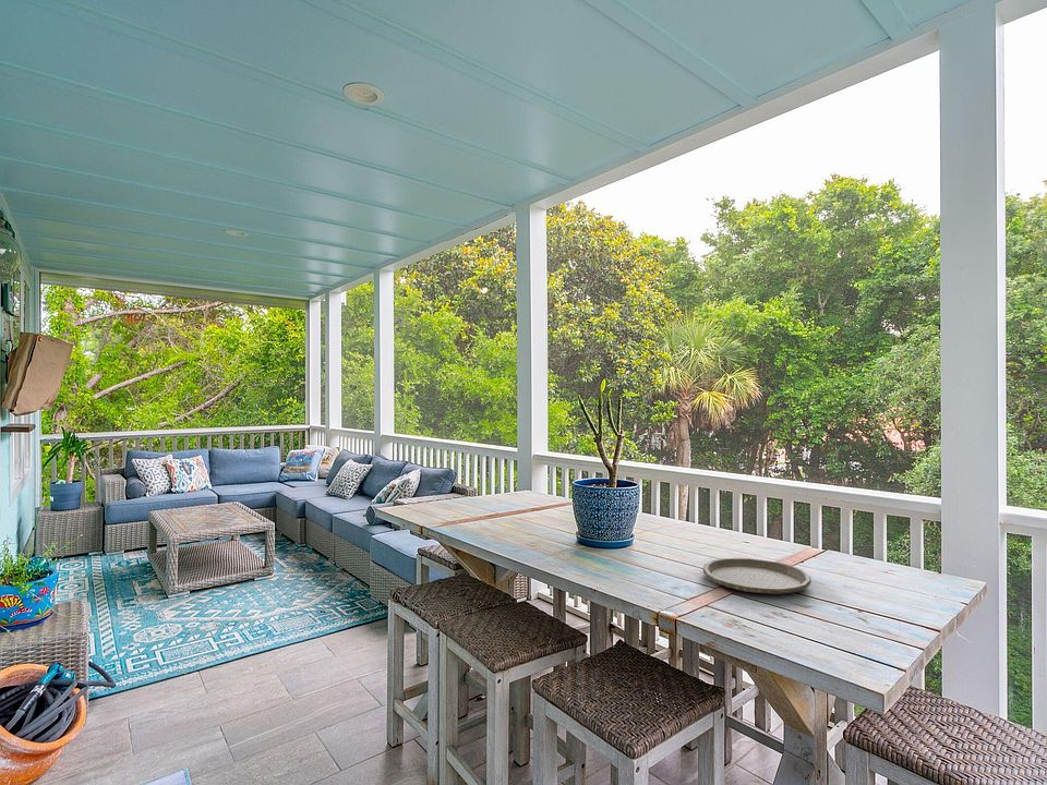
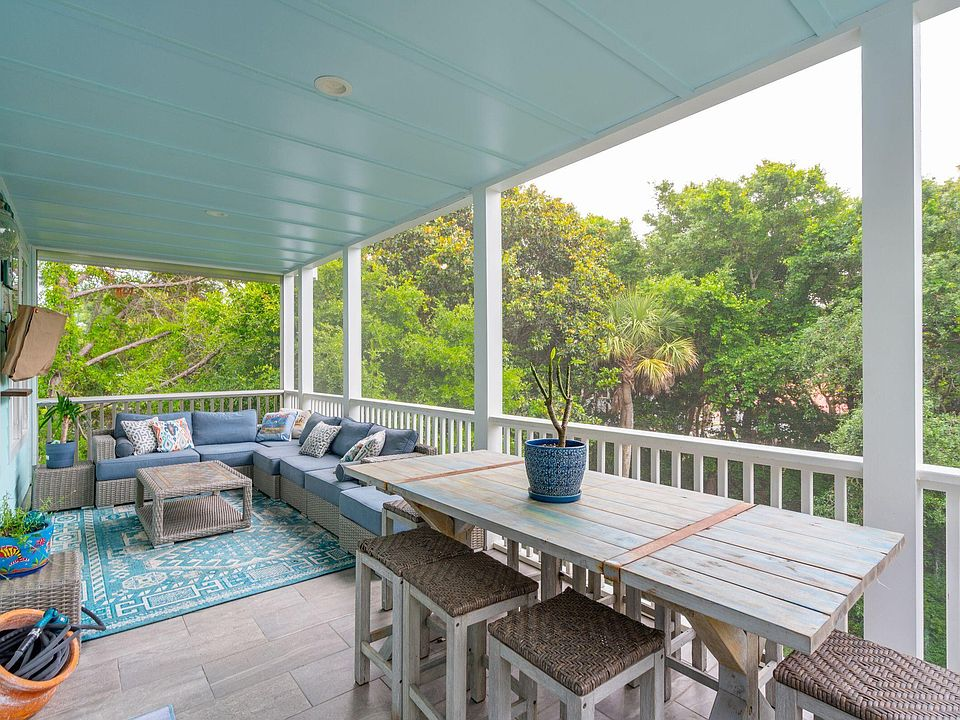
- plate [702,557,813,595]
